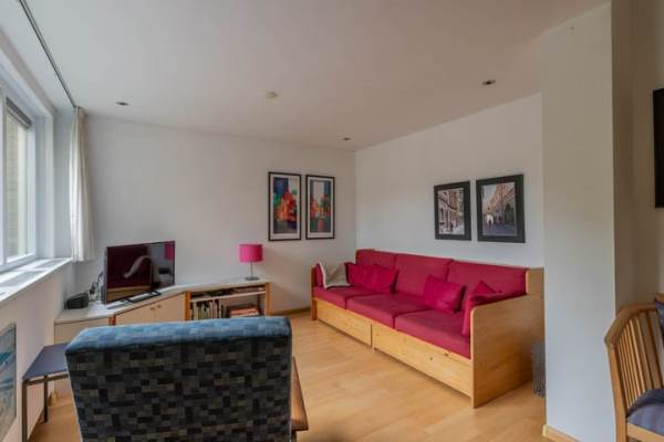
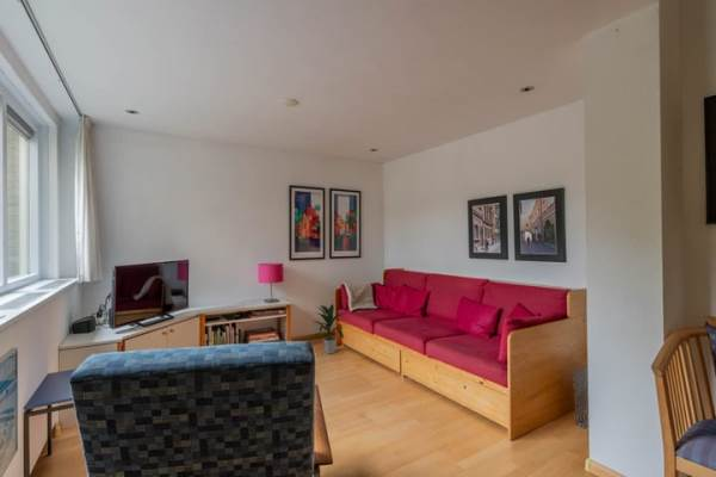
+ indoor plant [309,303,348,355]
